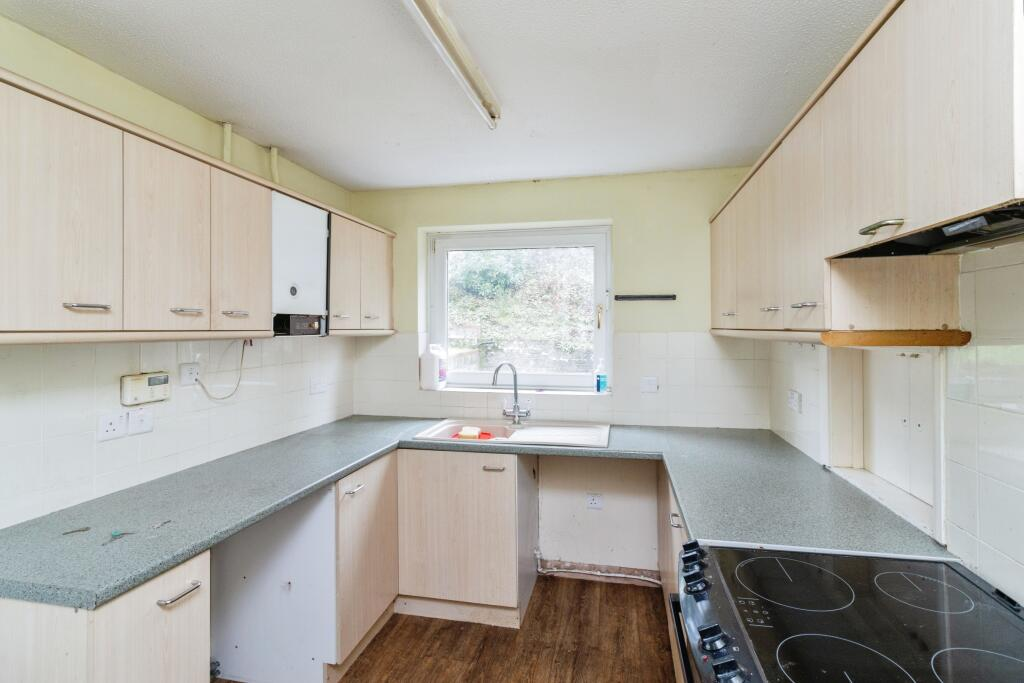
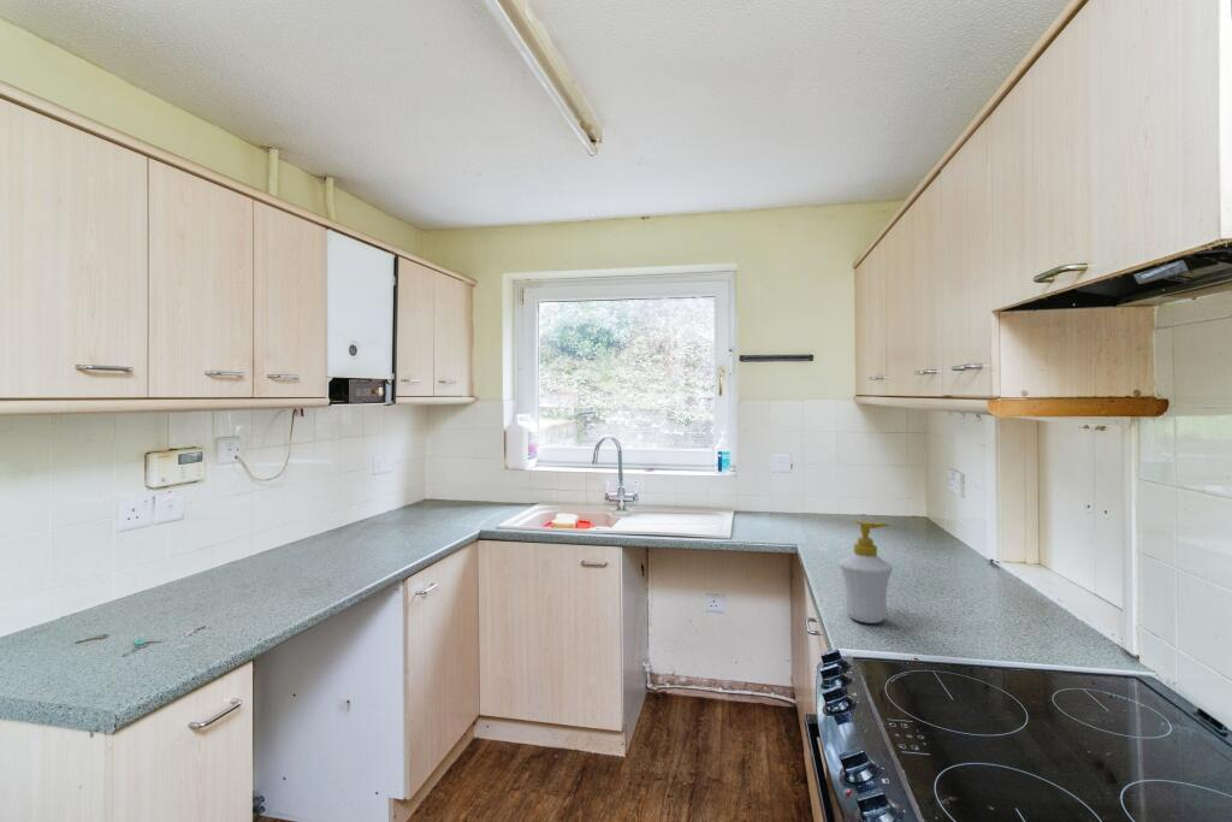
+ soap bottle [837,520,894,625]
